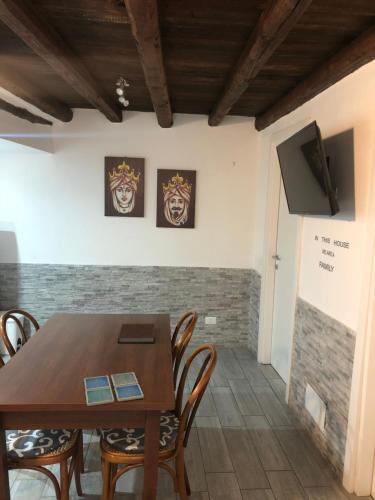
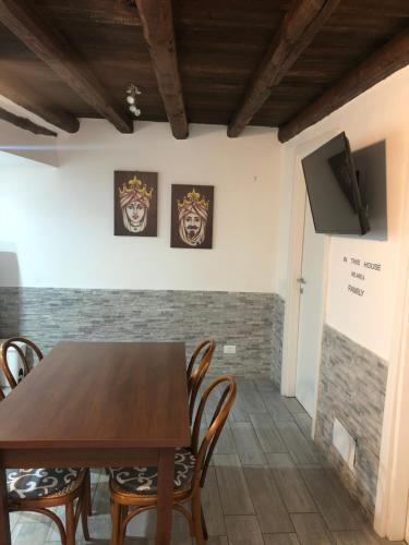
- drink coaster [83,371,145,407]
- notebook [117,323,156,344]
